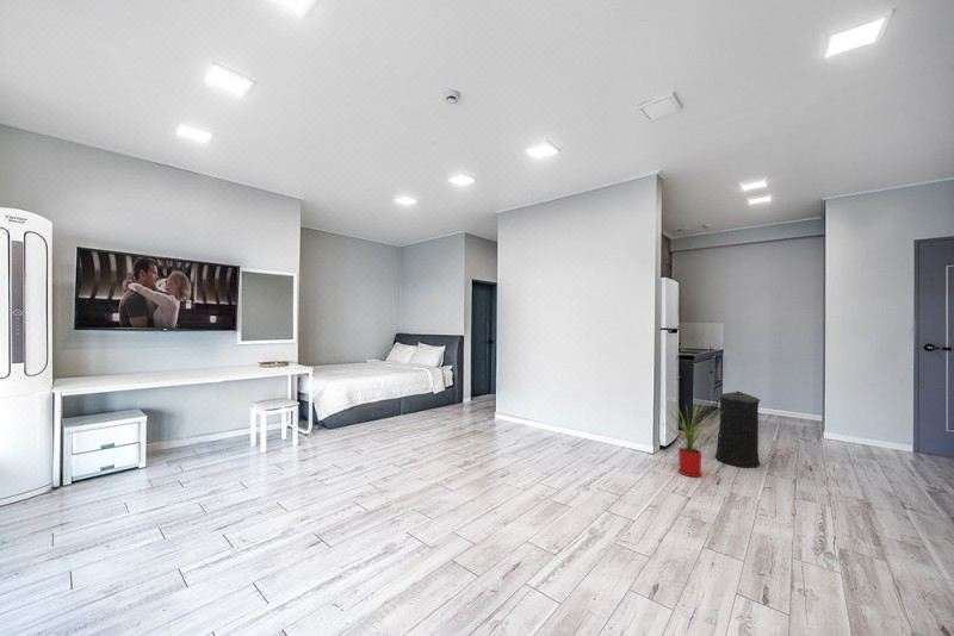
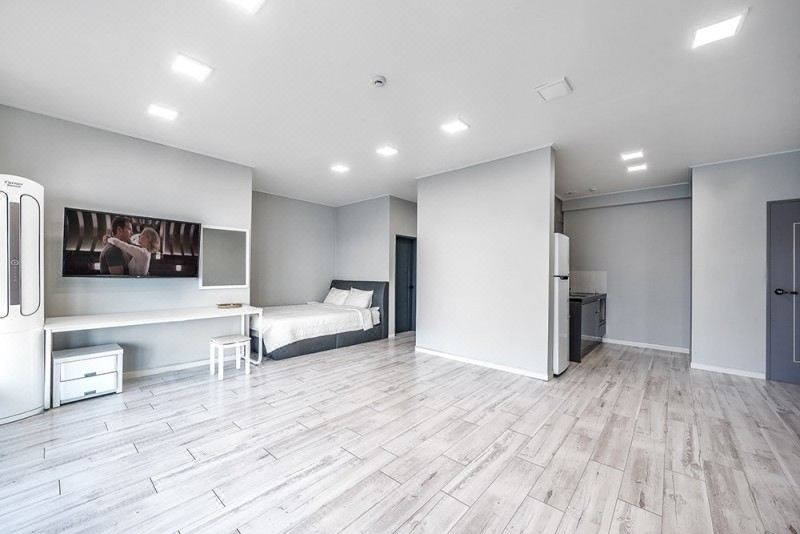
- trash can [714,389,761,469]
- house plant [661,397,720,479]
